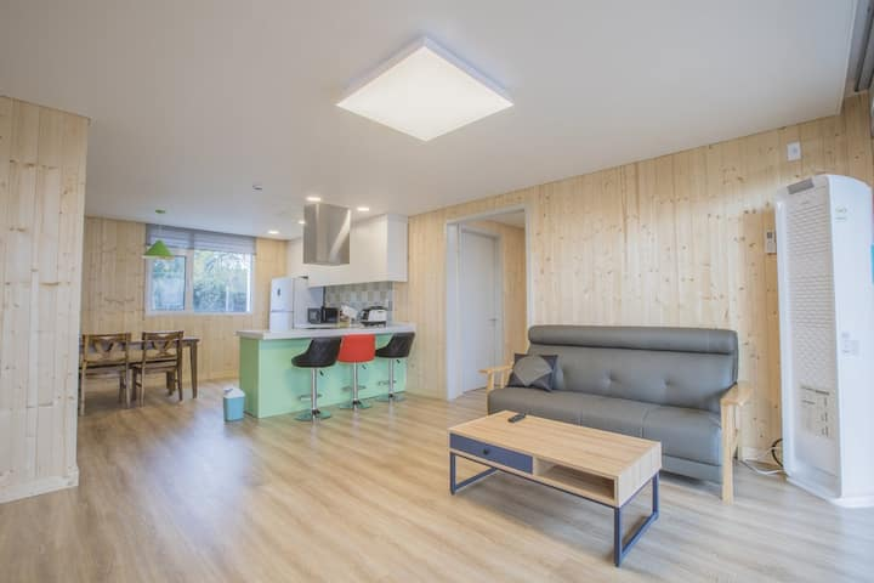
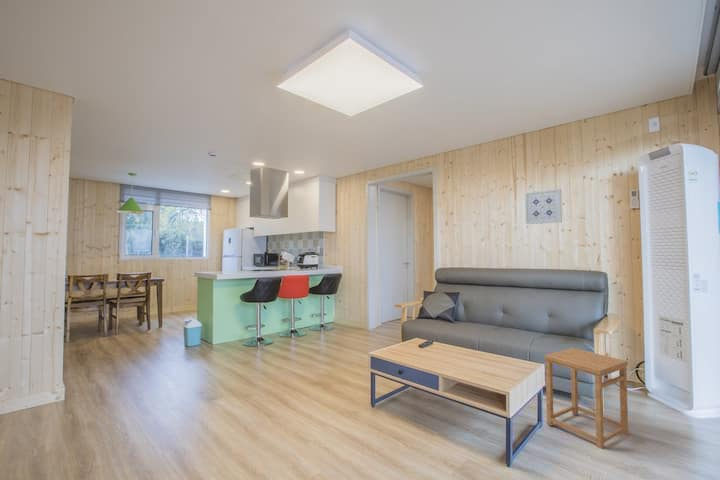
+ wall art [524,188,563,225]
+ side table [544,347,629,450]
